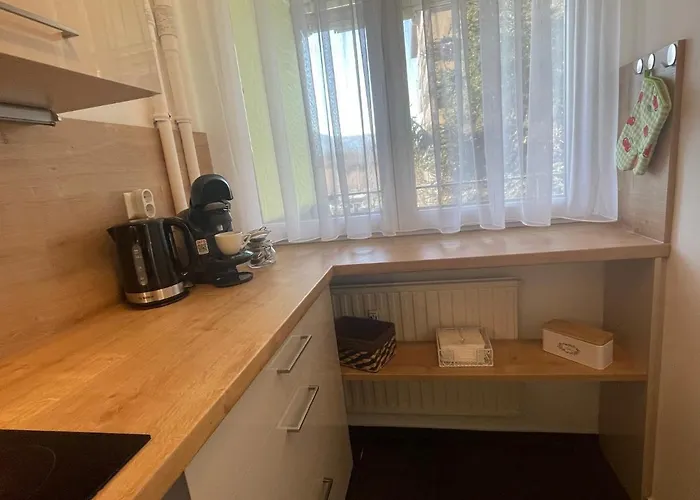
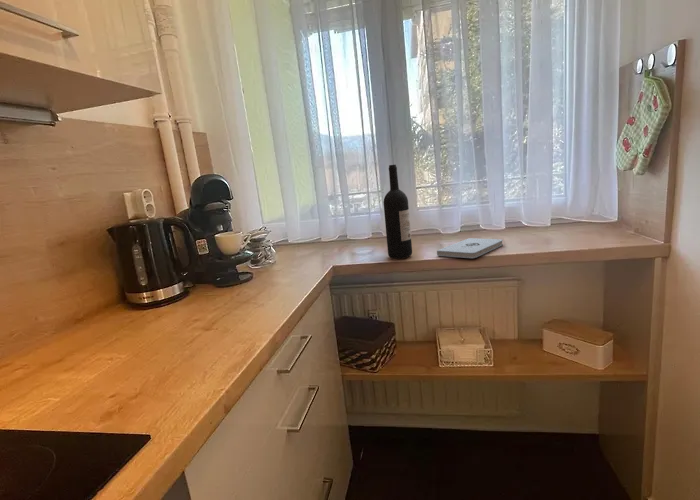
+ notepad [436,237,504,259]
+ wine bottle [382,164,413,259]
